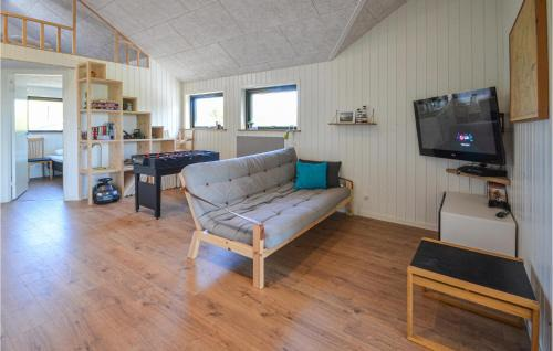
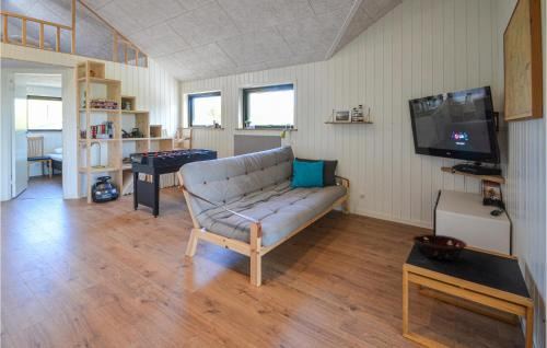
+ decorative bowl [411,233,468,260]
